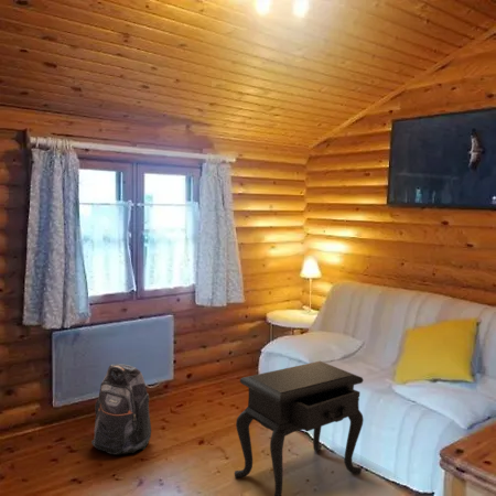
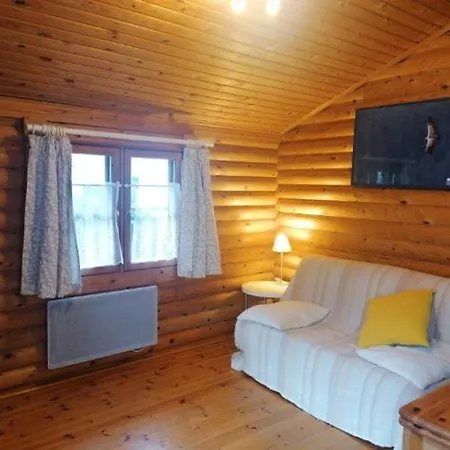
- backpack [90,363,152,456]
- side table [234,360,365,496]
